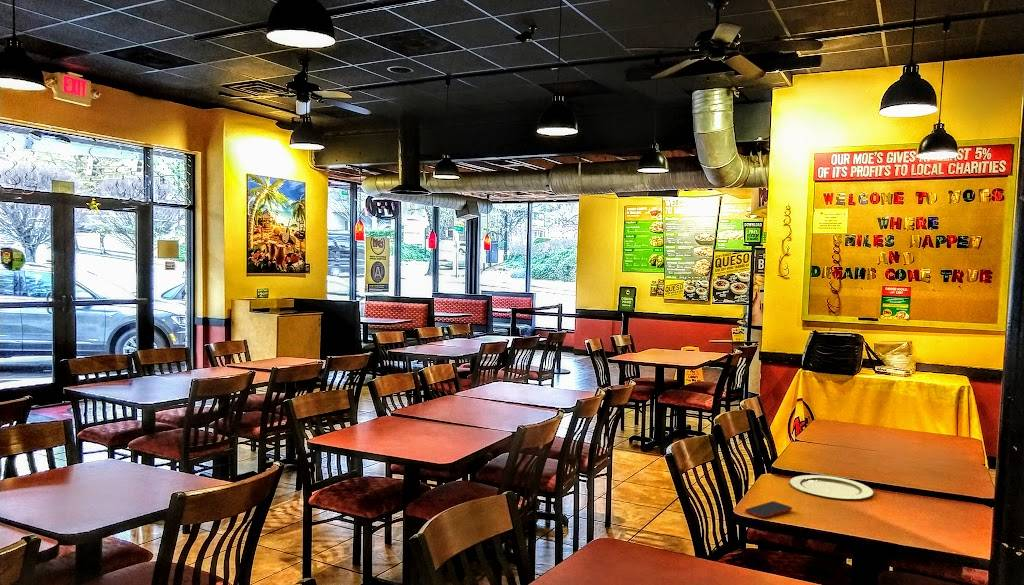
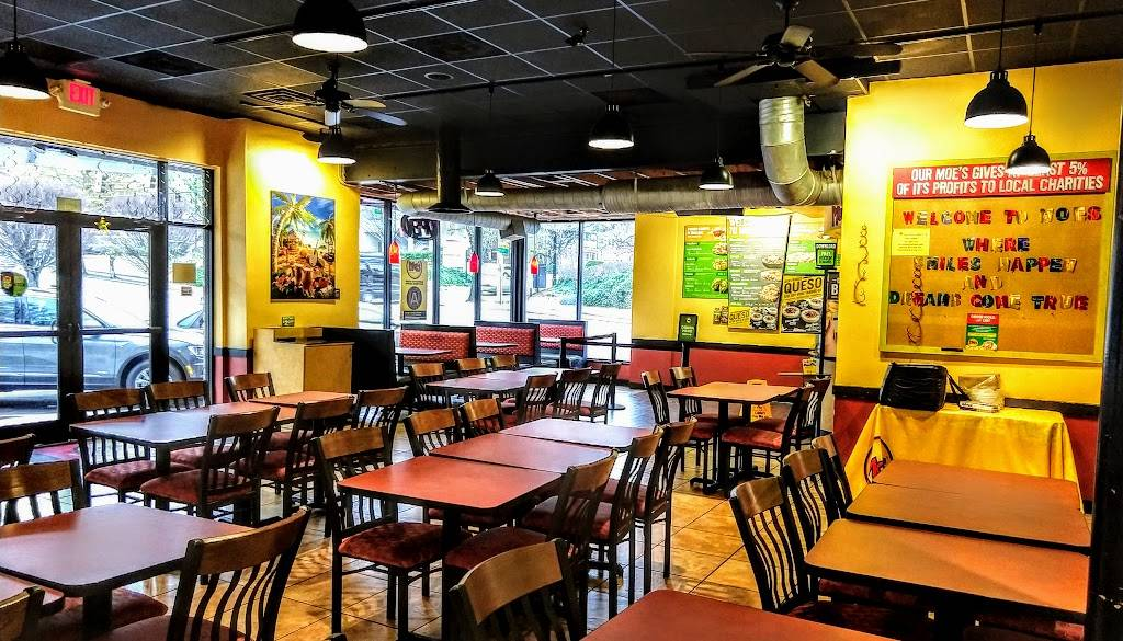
- smartphone [744,500,793,519]
- plate [788,474,874,501]
